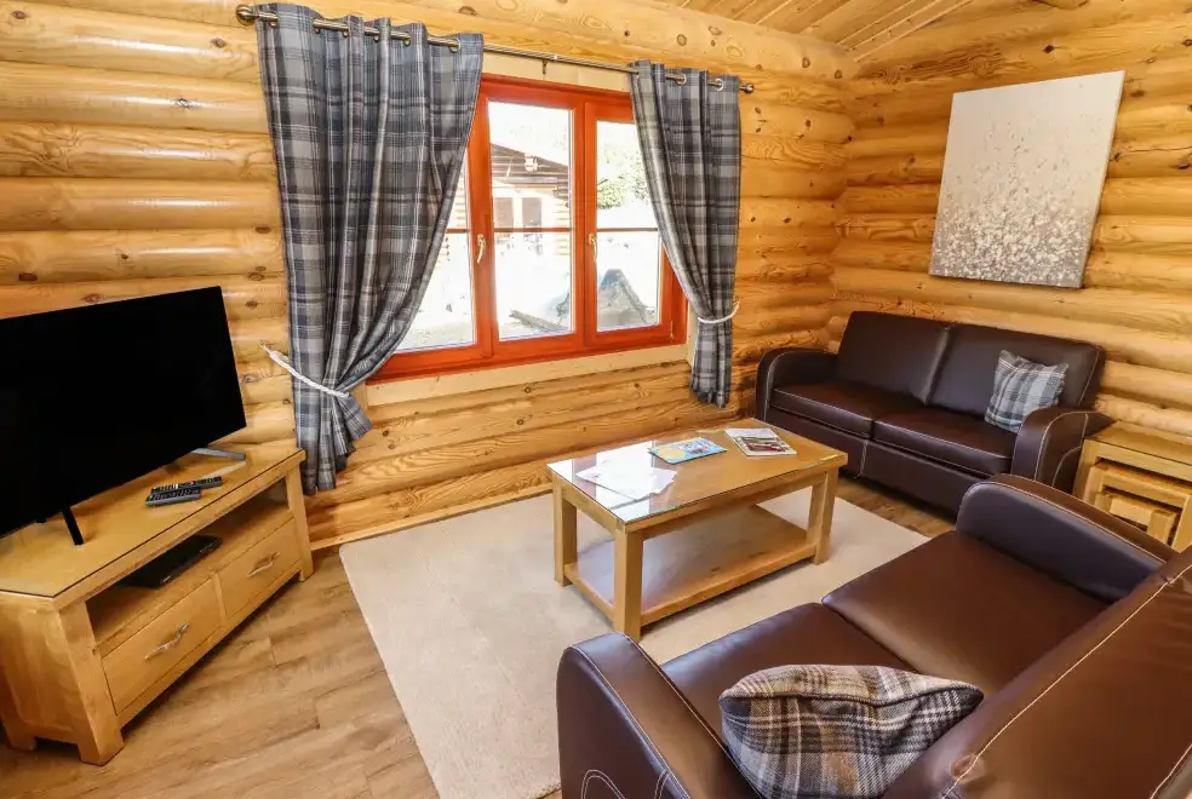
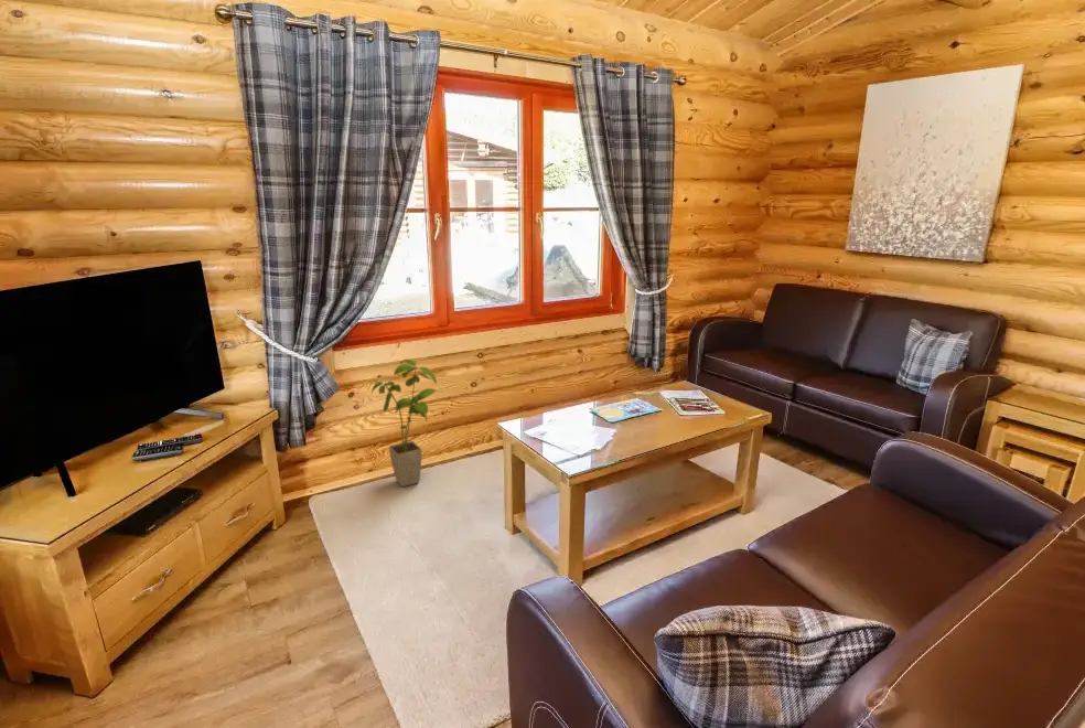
+ house plant [370,358,439,488]
